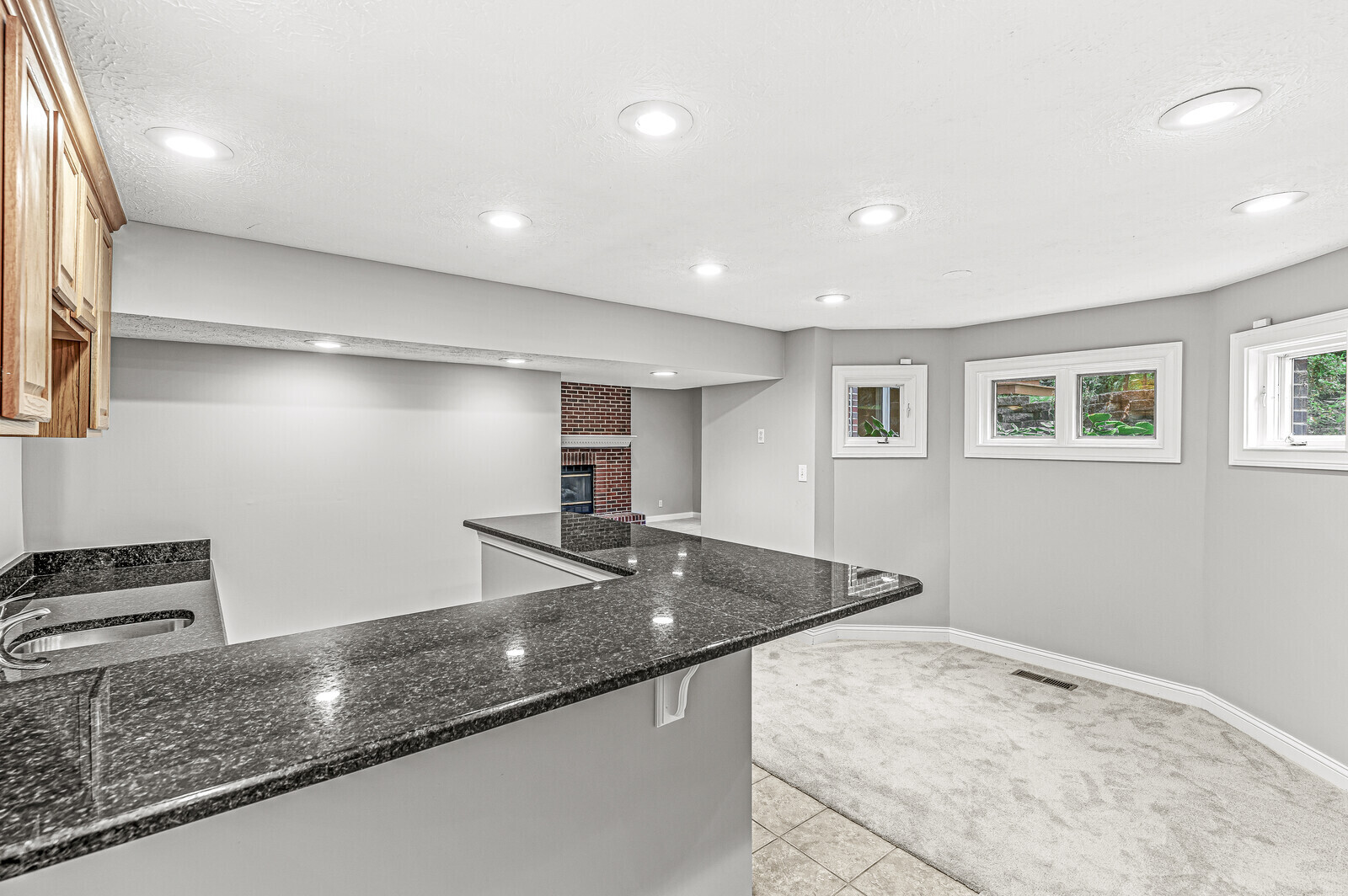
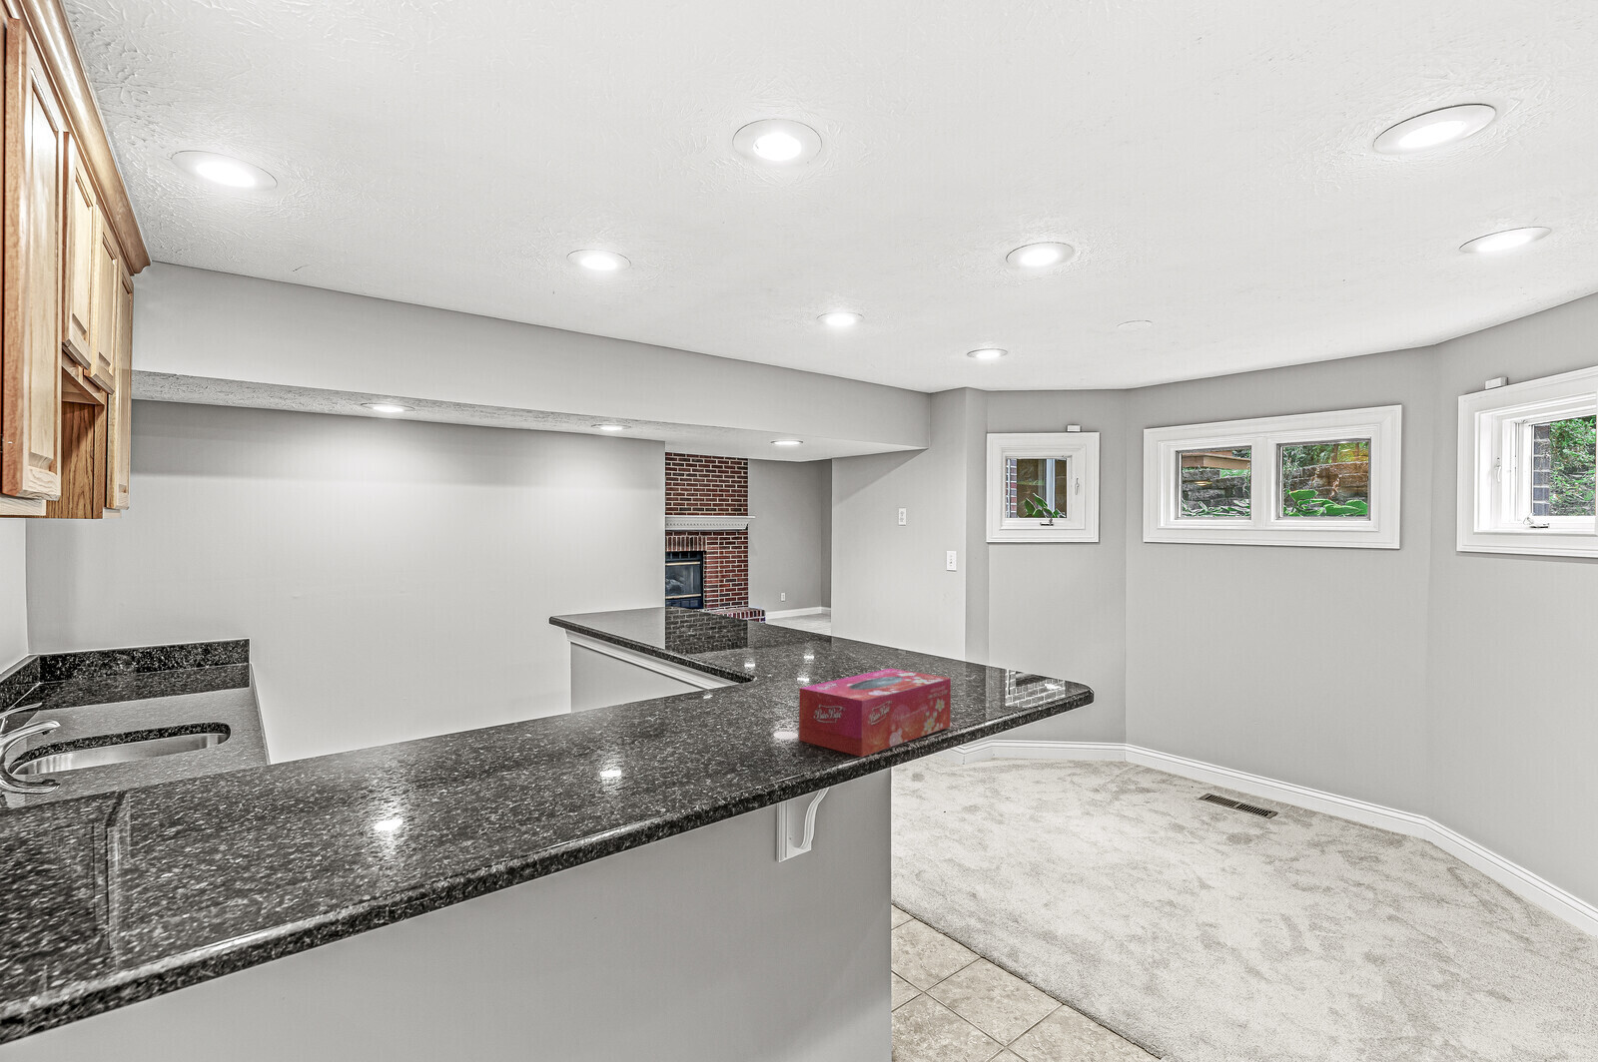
+ tissue box [798,667,952,757]
